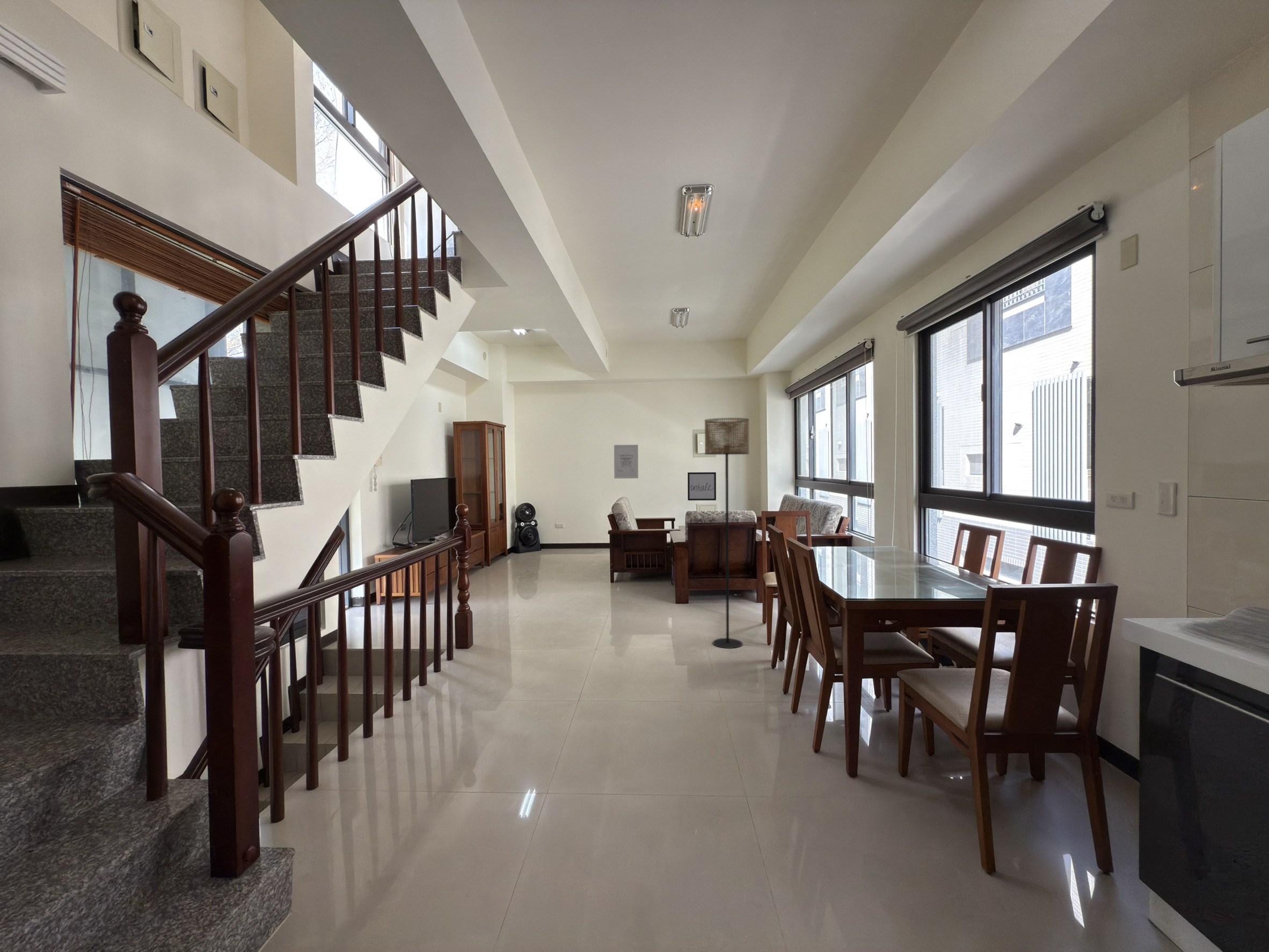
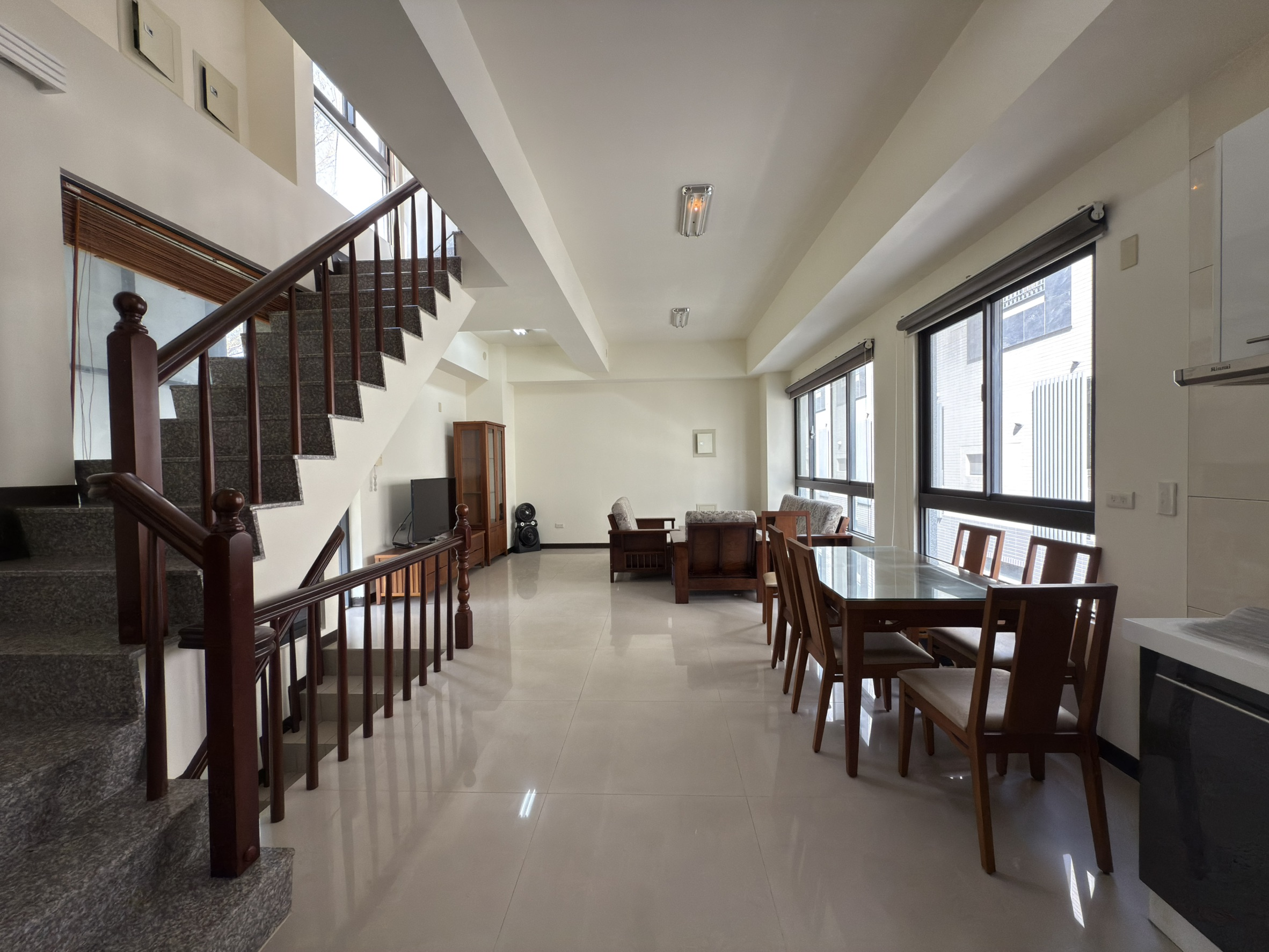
- wall art [687,472,717,501]
- wall art [614,444,639,479]
- floor lamp [704,418,750,649]
